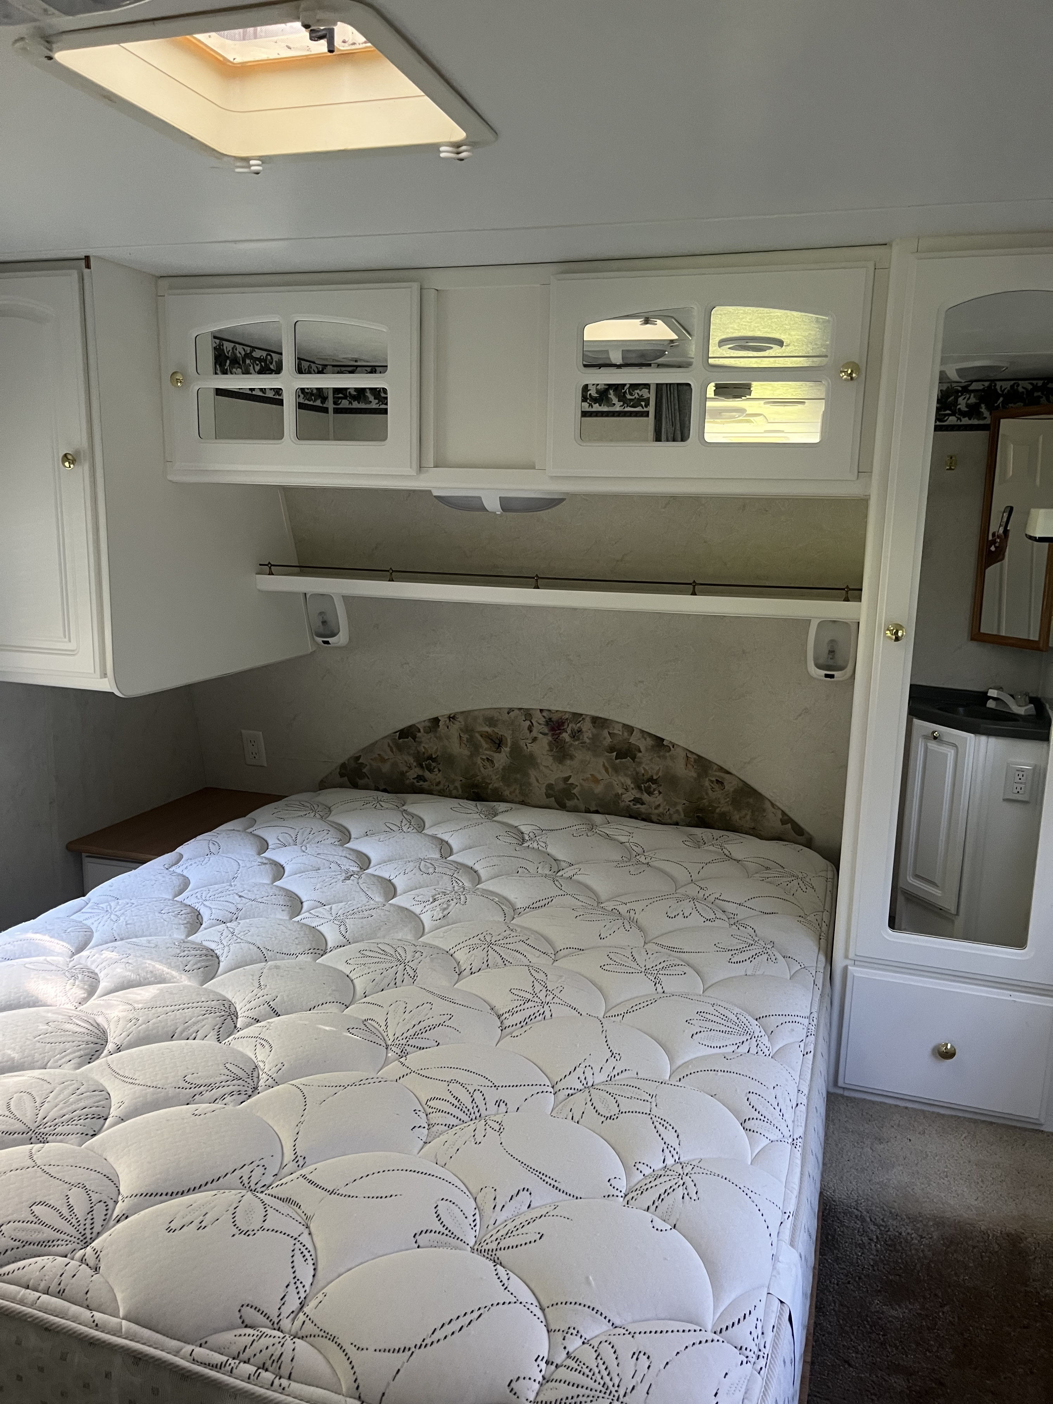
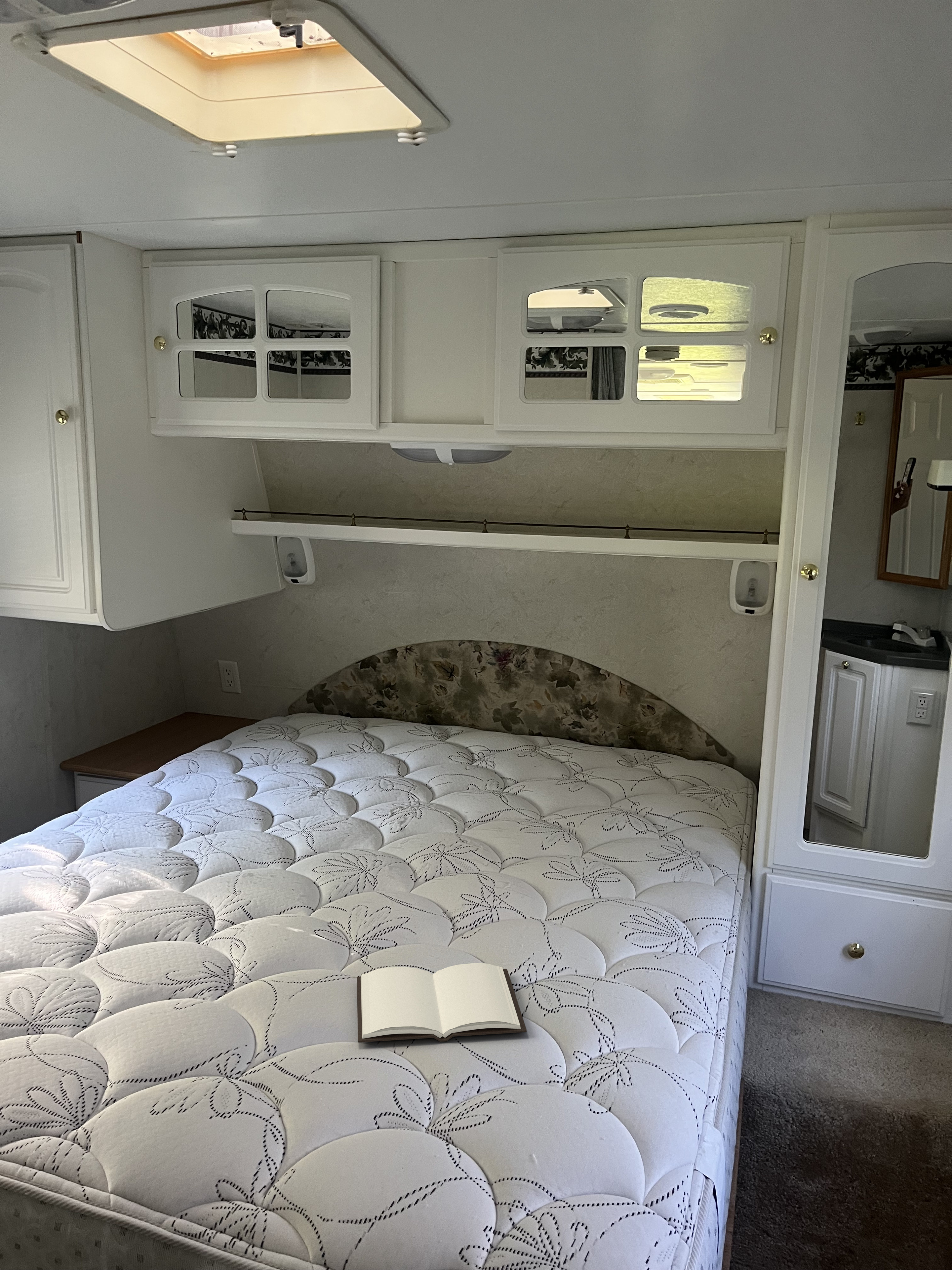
+ book [356,962,527,1043]
